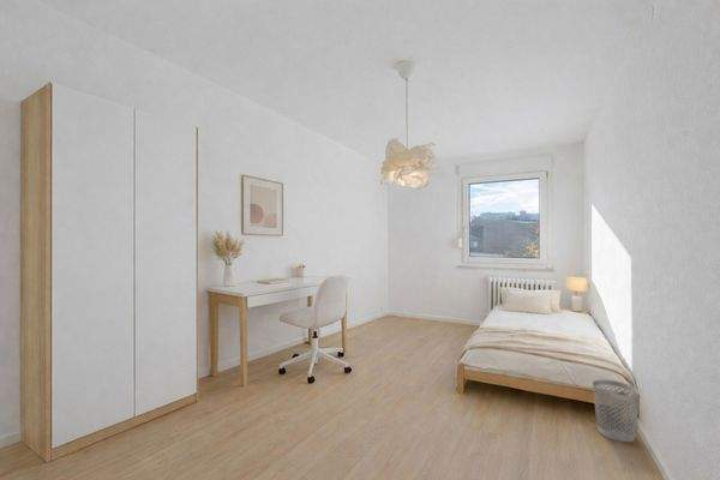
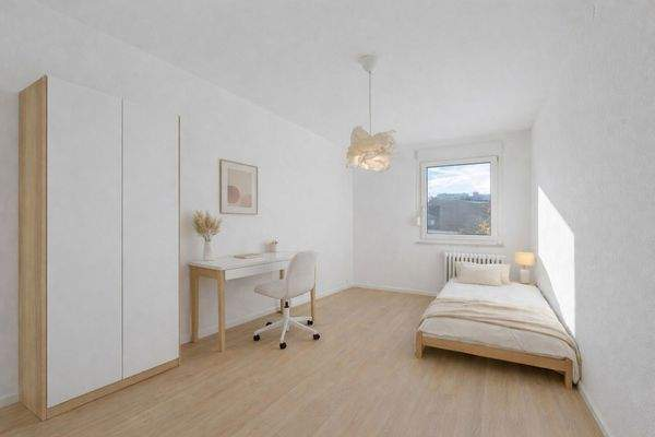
- wastebasket [592,378,641,443]
